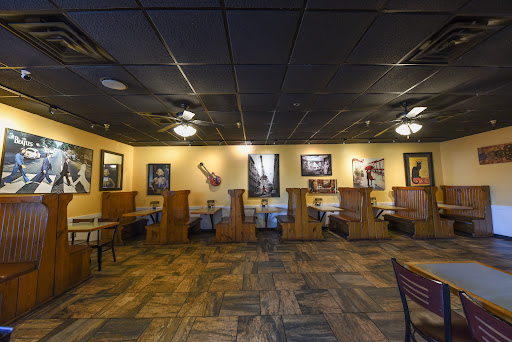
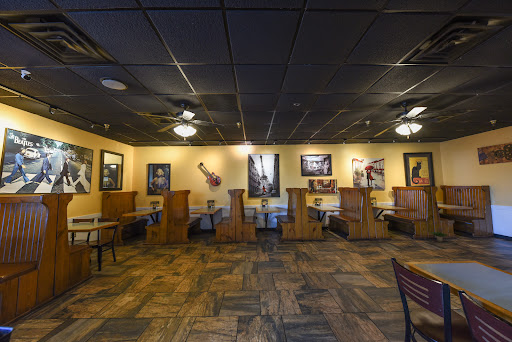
+ potted plant [430,221,448,242]
